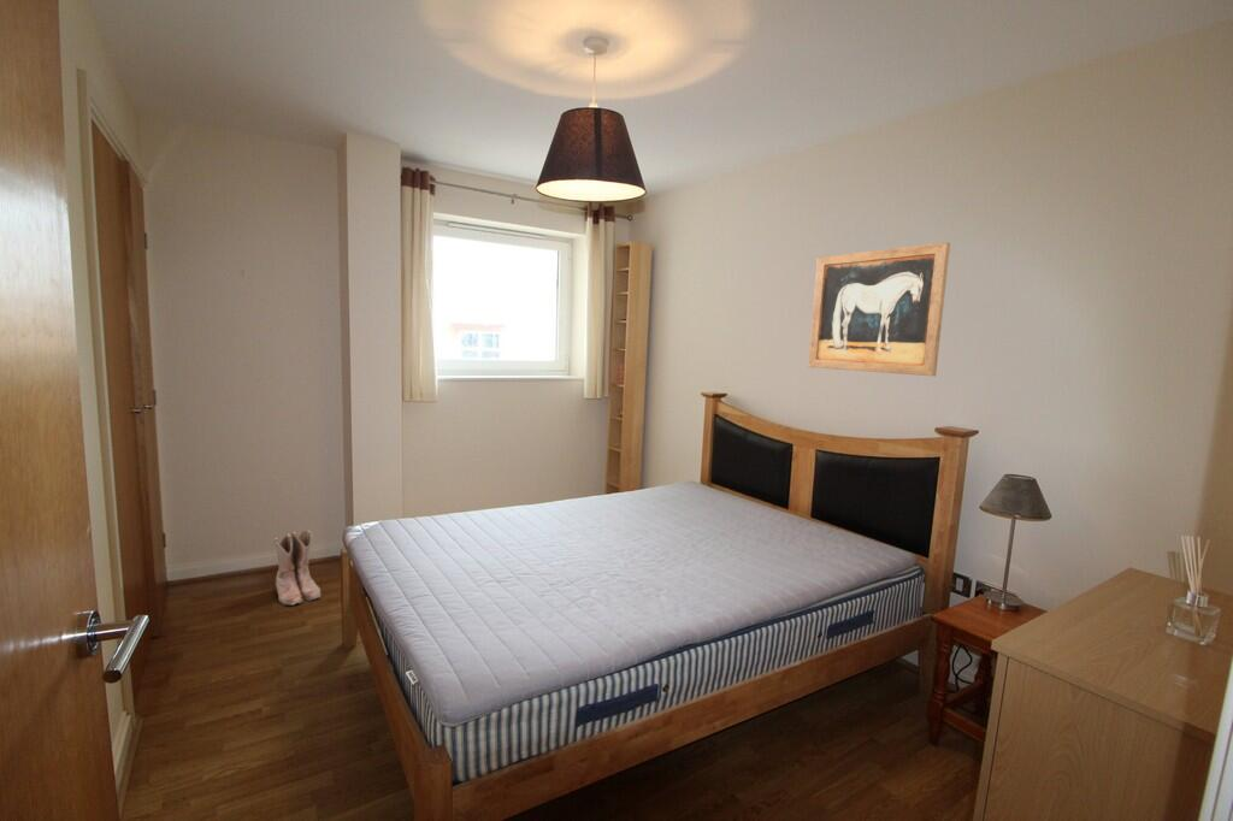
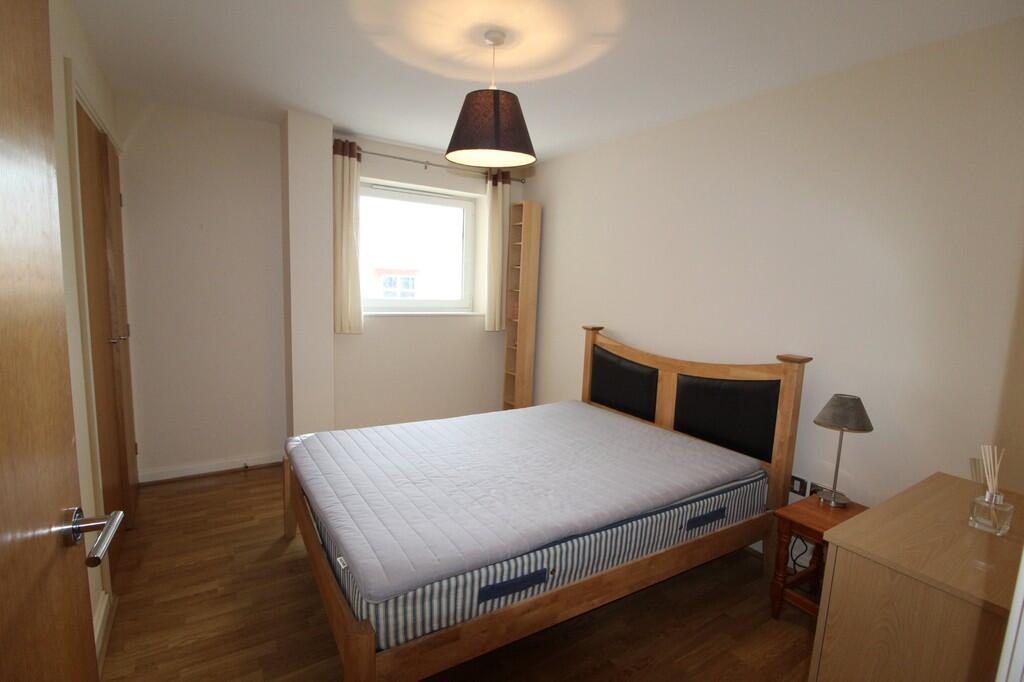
- boots [272,528,323,606]
- wall art [807,241,951,377]
